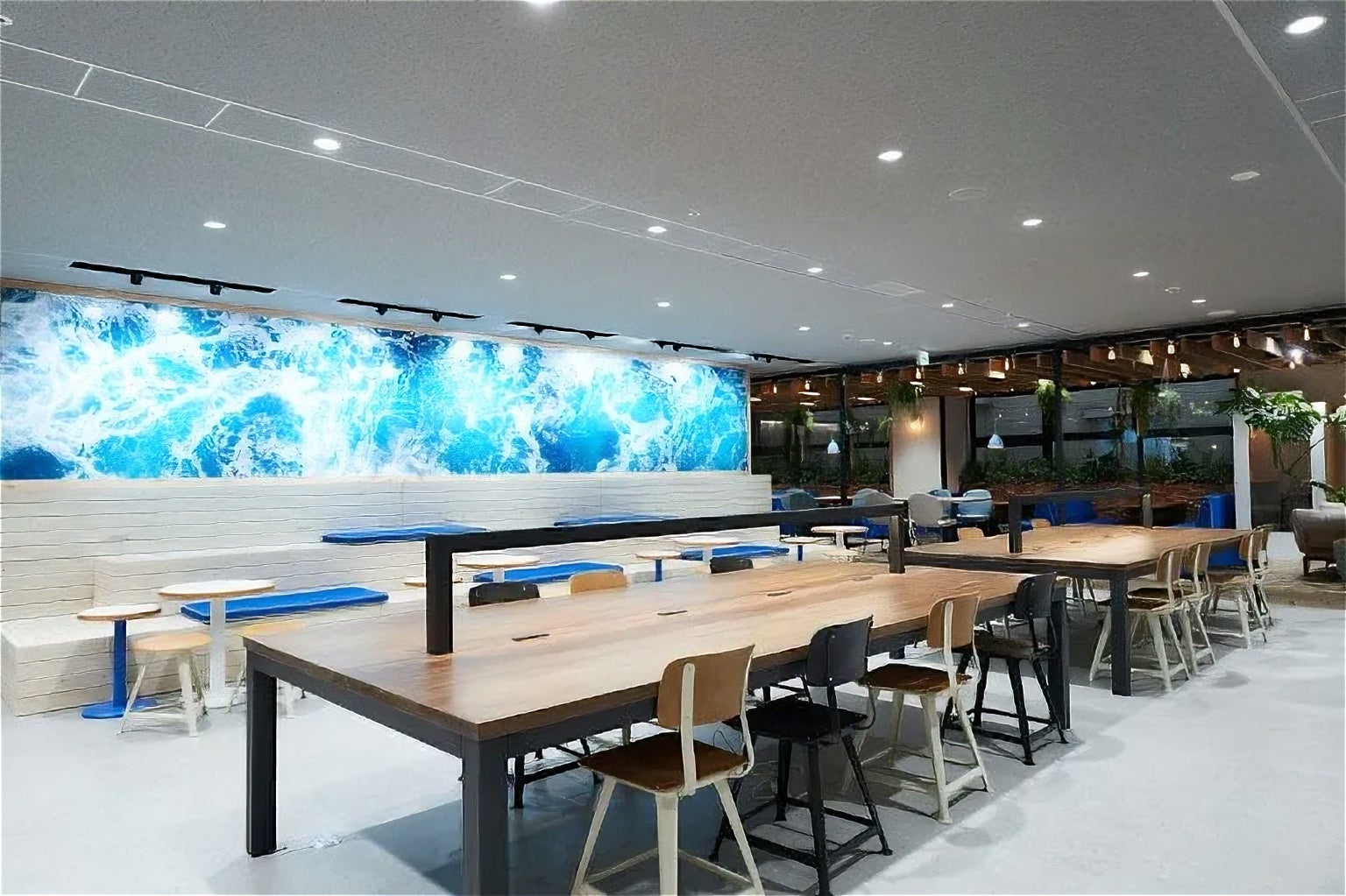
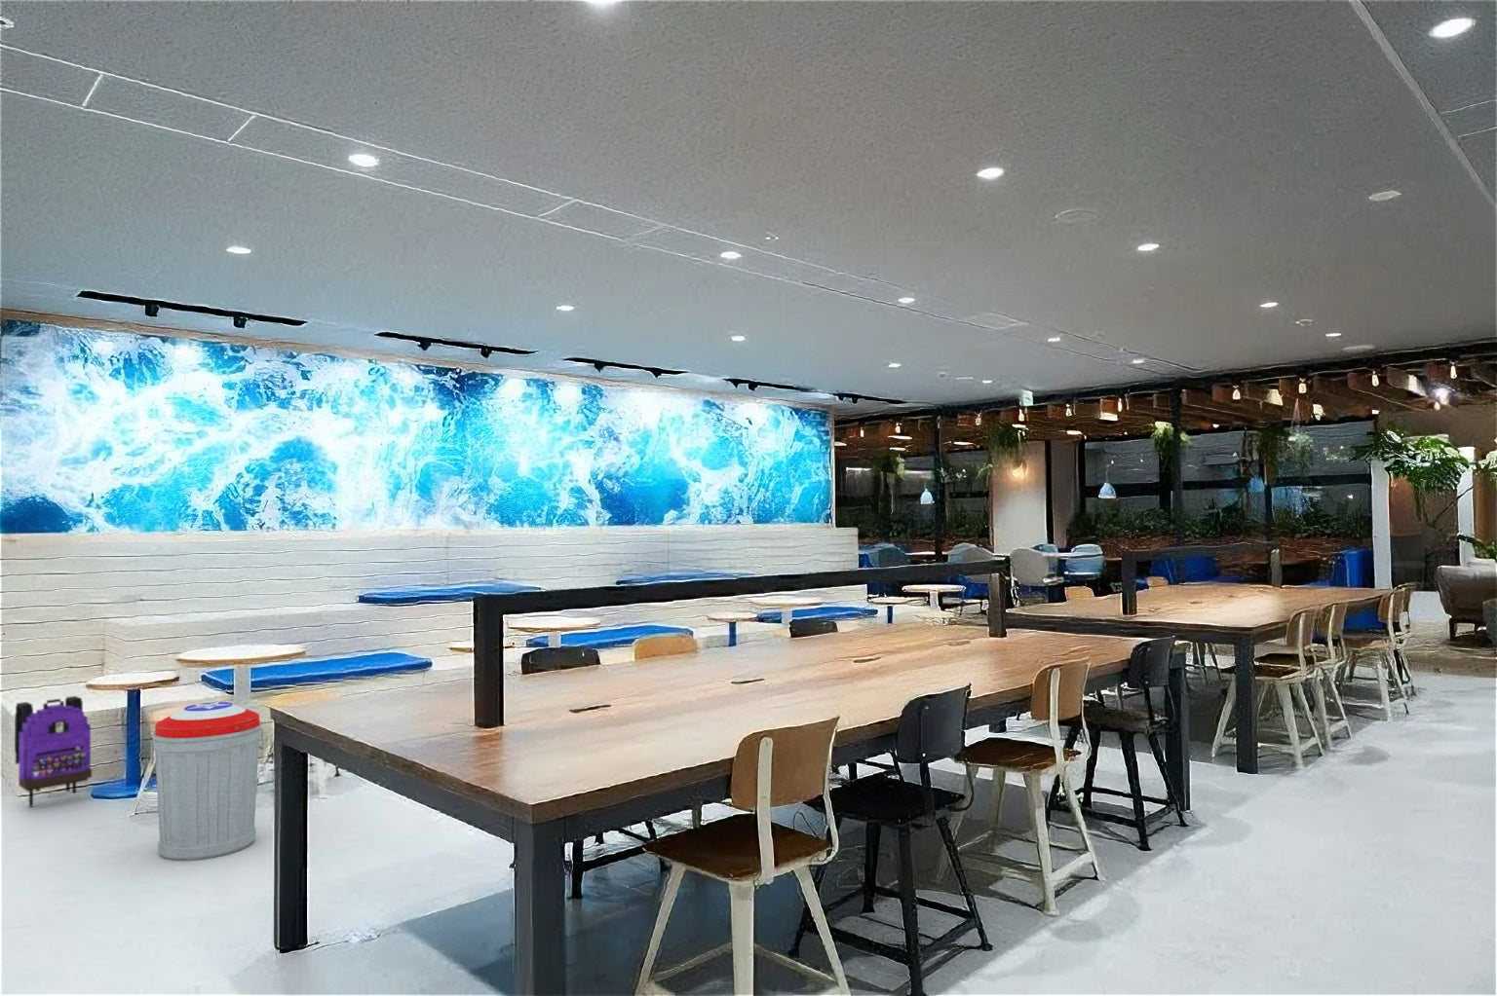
+ backpack [13,695,92,808]
+ trash can [149,701,265,861]
